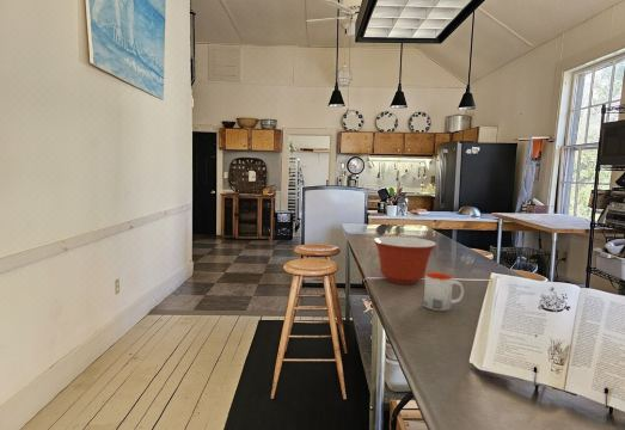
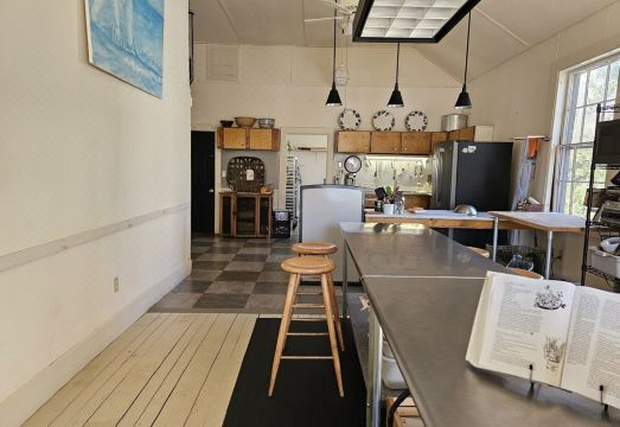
- mixing bowl [372,235,437,285]
- mug [422,271,465,312]
